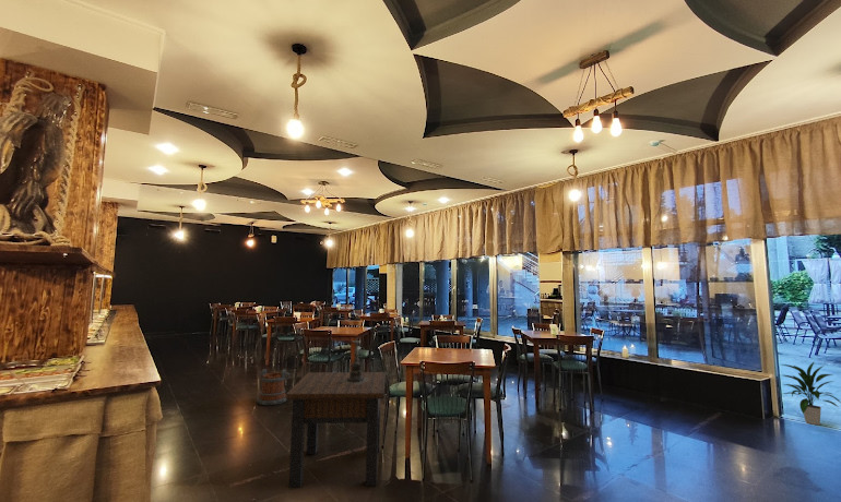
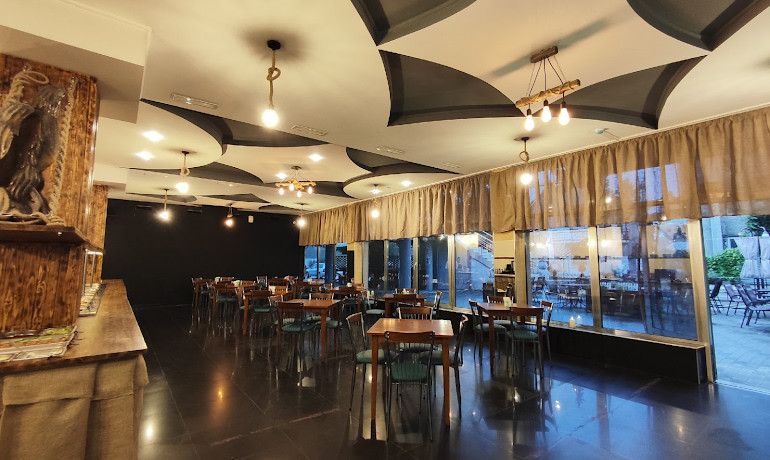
- indoor plant [775,361,841,427]
- bucket [256,368,291,406]
- side table [285,371,387,489]
- candle holder [342,338,369,384]
